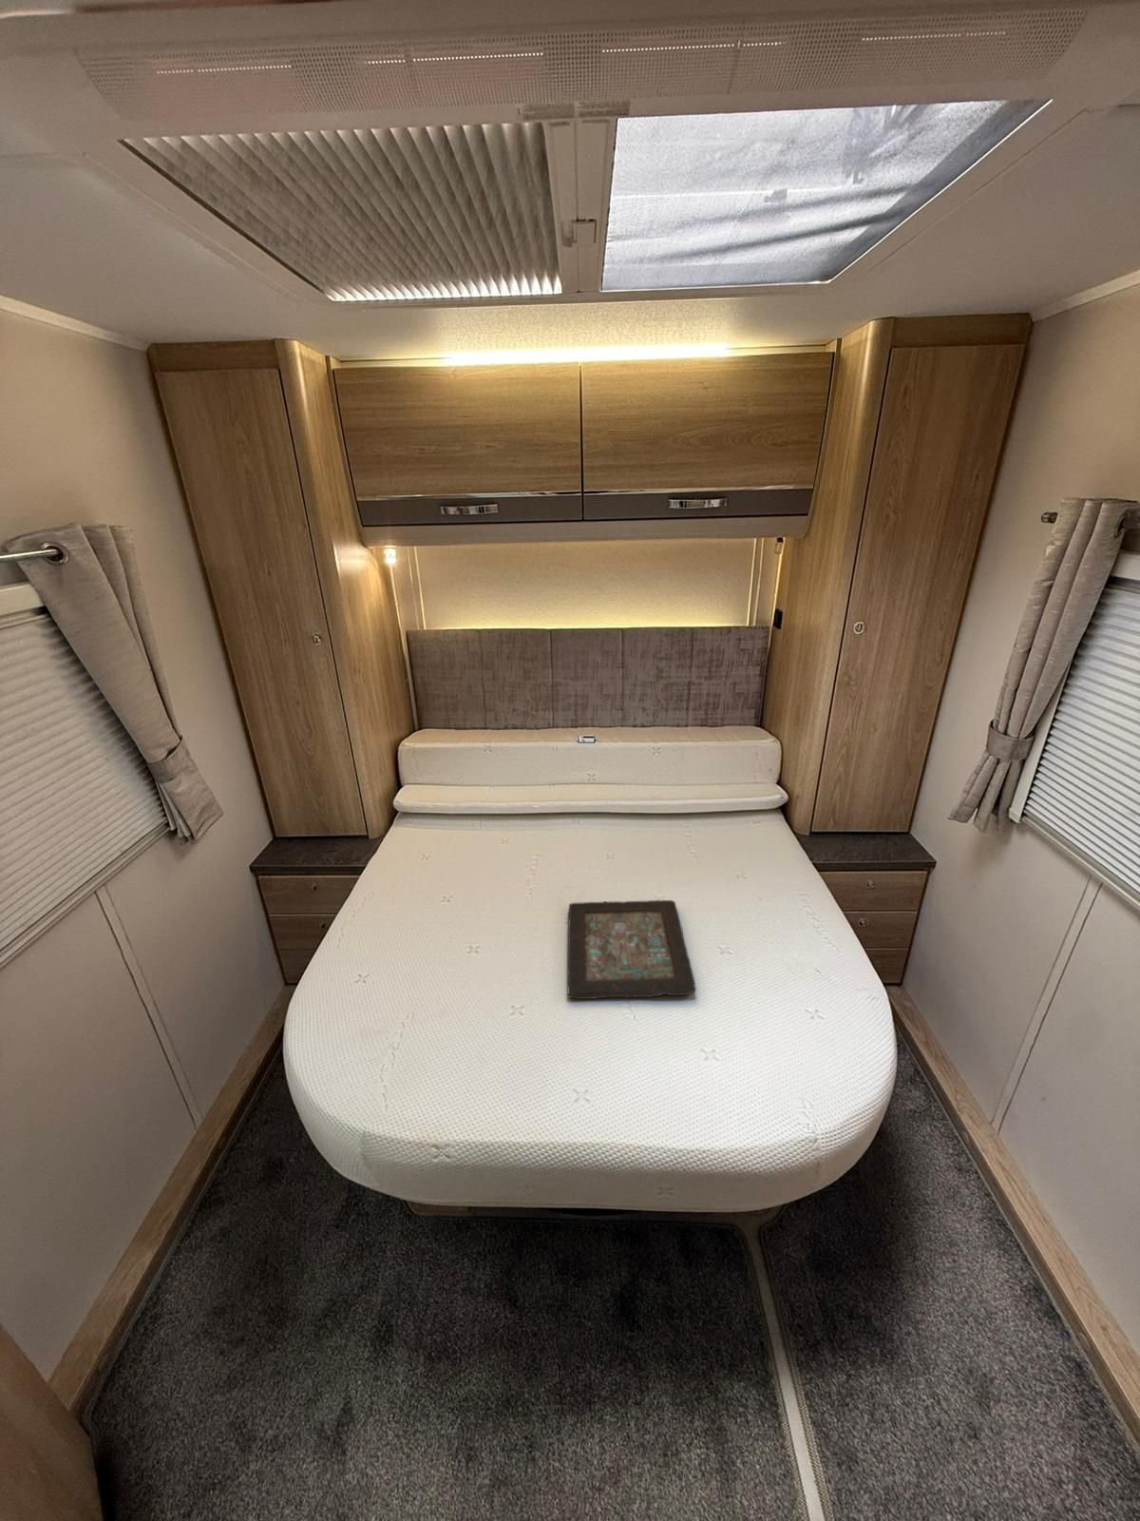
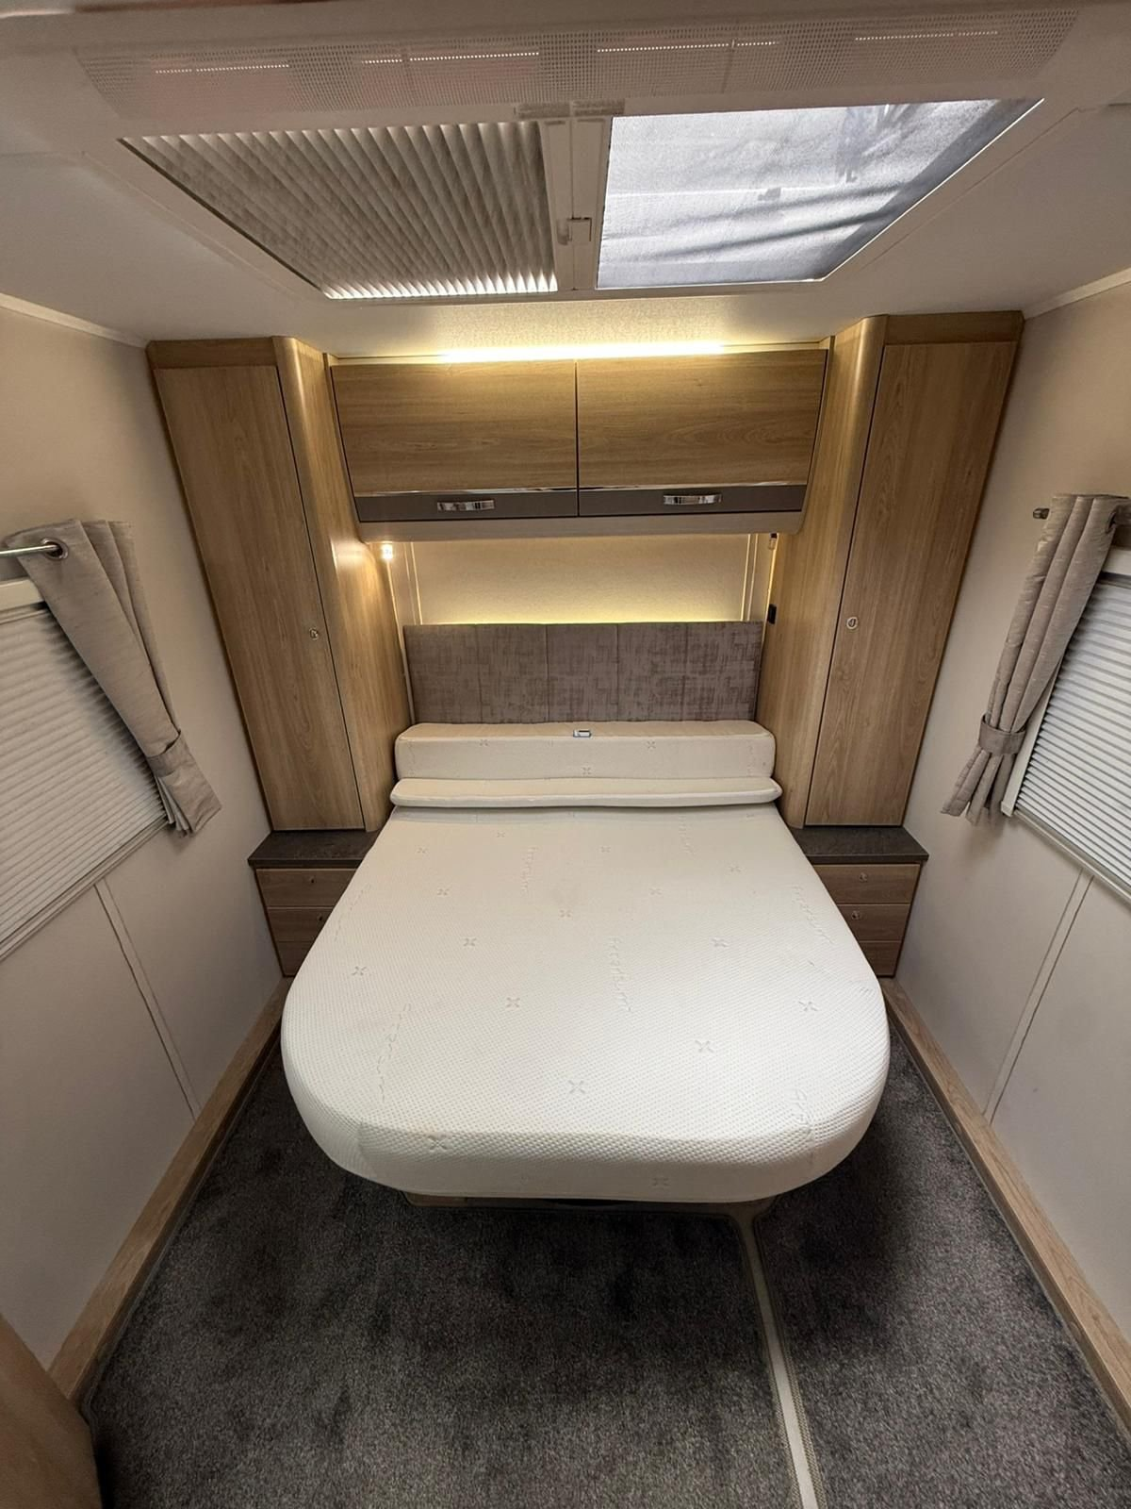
- decorative tray [568,899,697,1000]
